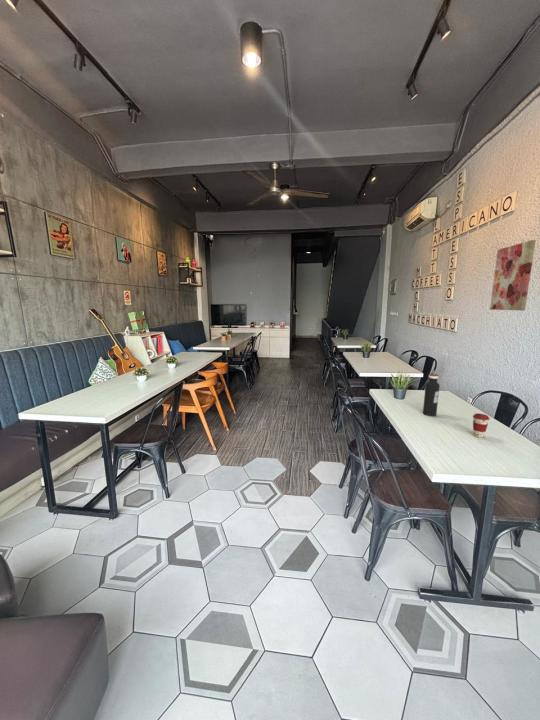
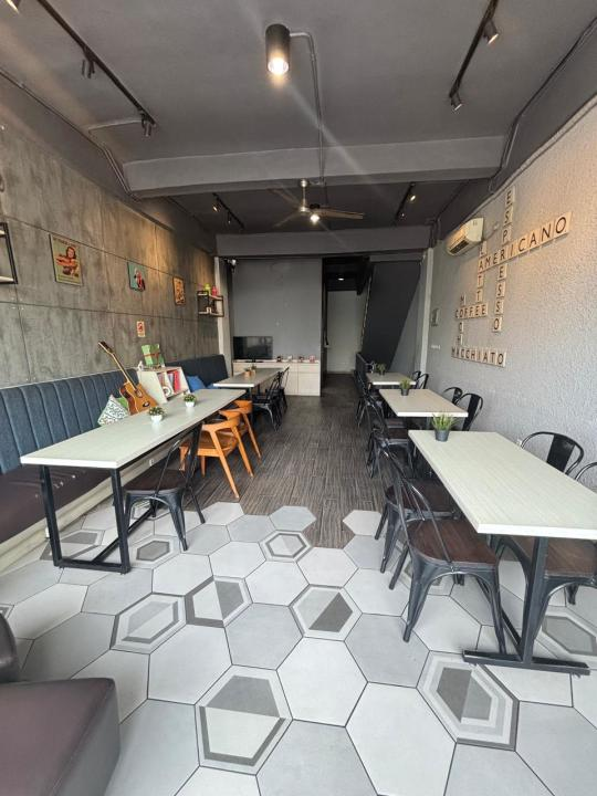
- water bottle [422,373,441,417]
- coffee cup [472,412,490,439]
- wall art [489,239,537,312]
